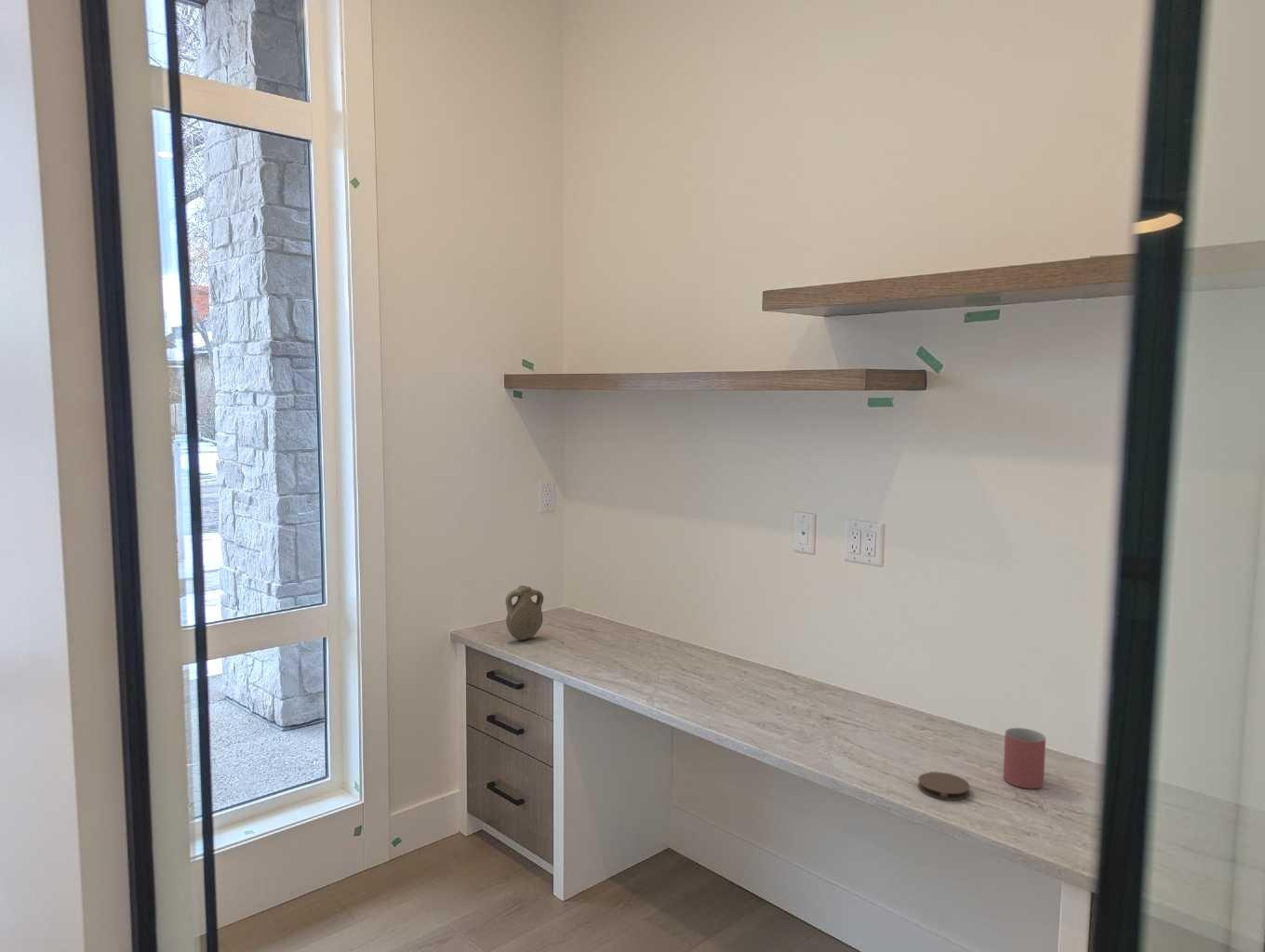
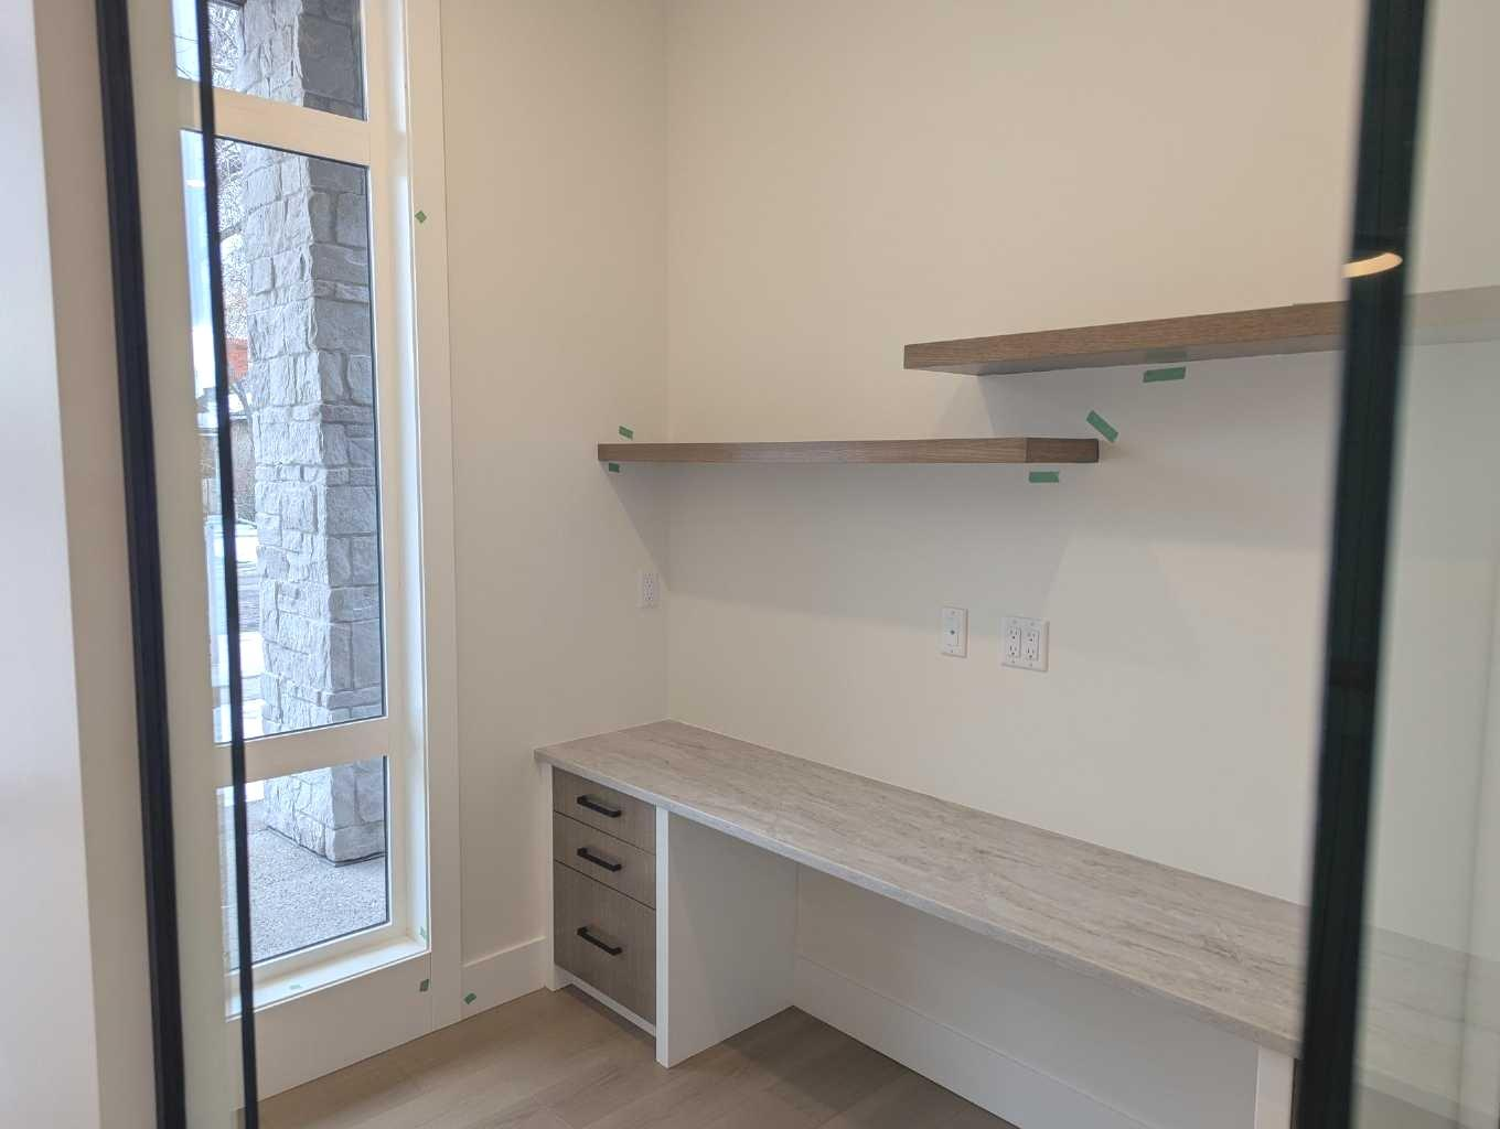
- coaster [917,771,971,801]
- pilgrim flask [505,585,544,641]
- mug [1003,727,1046,789]
